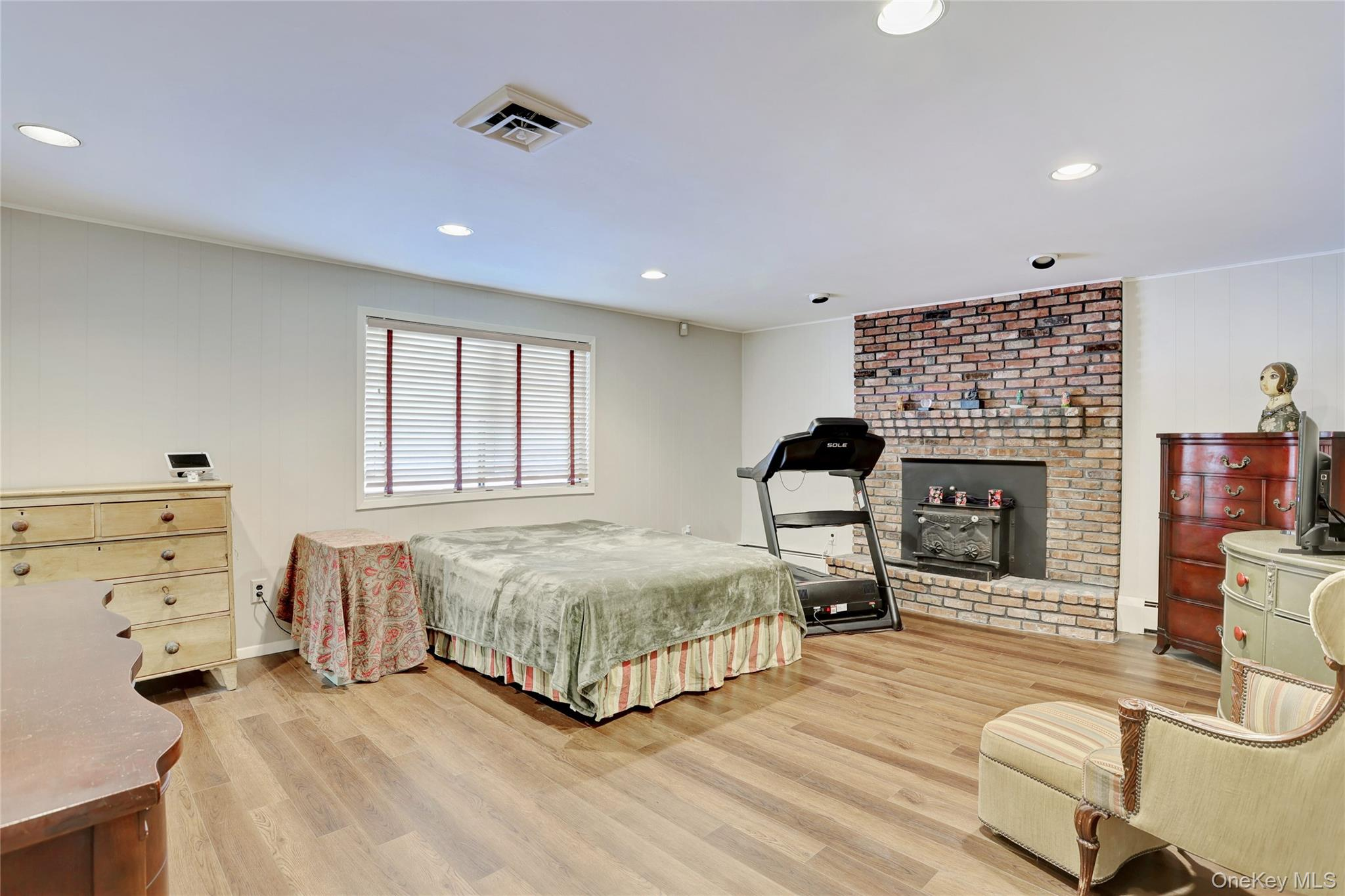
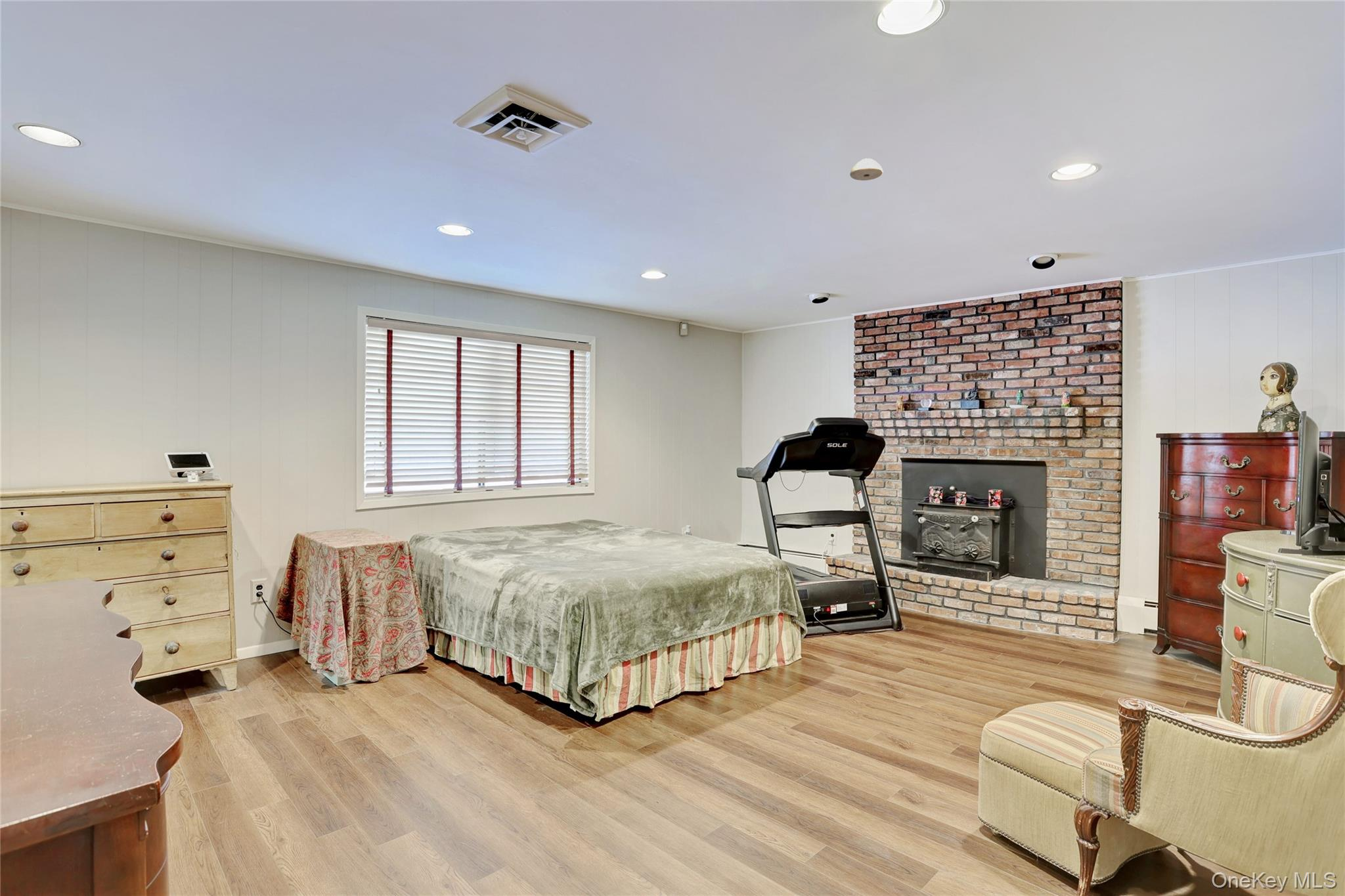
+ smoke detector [849,158,883,181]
